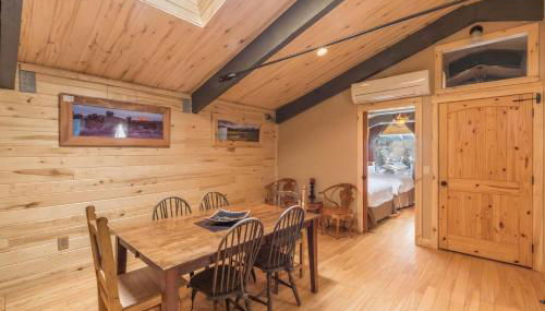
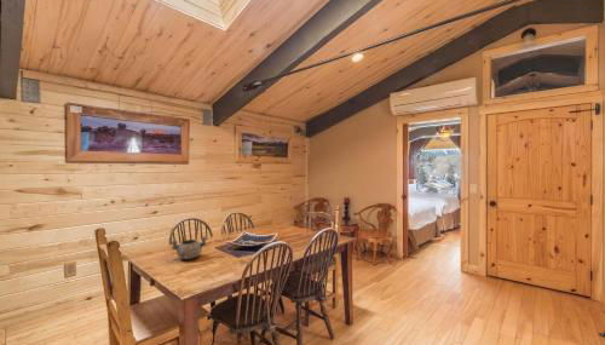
+ decorative bowl [169,235,209,260]
